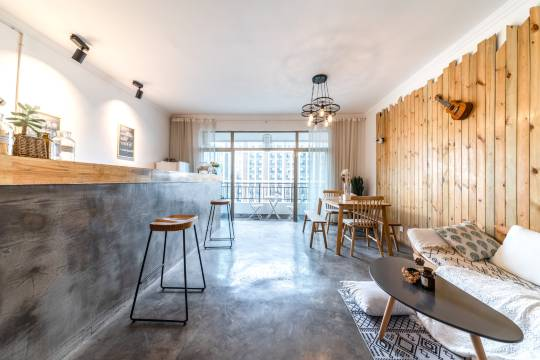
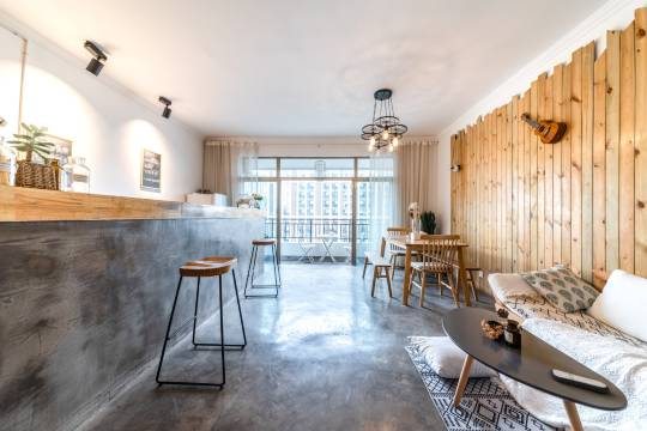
+ remote control [549,368,611,394]
